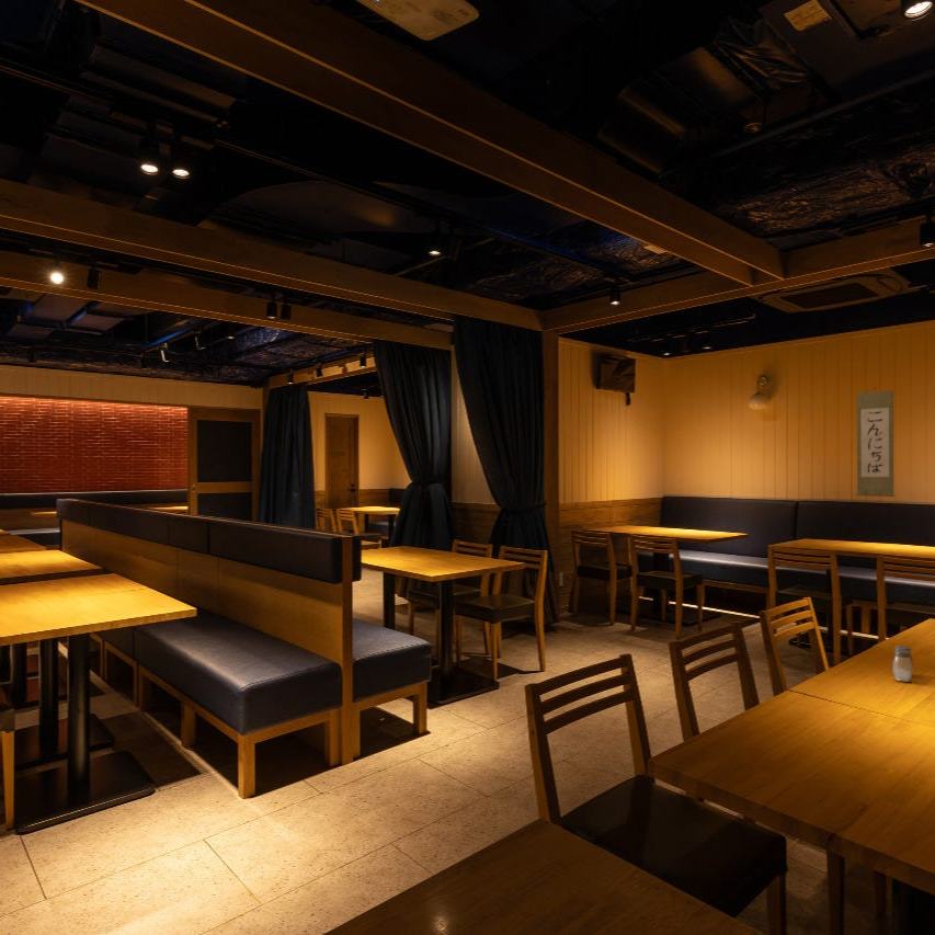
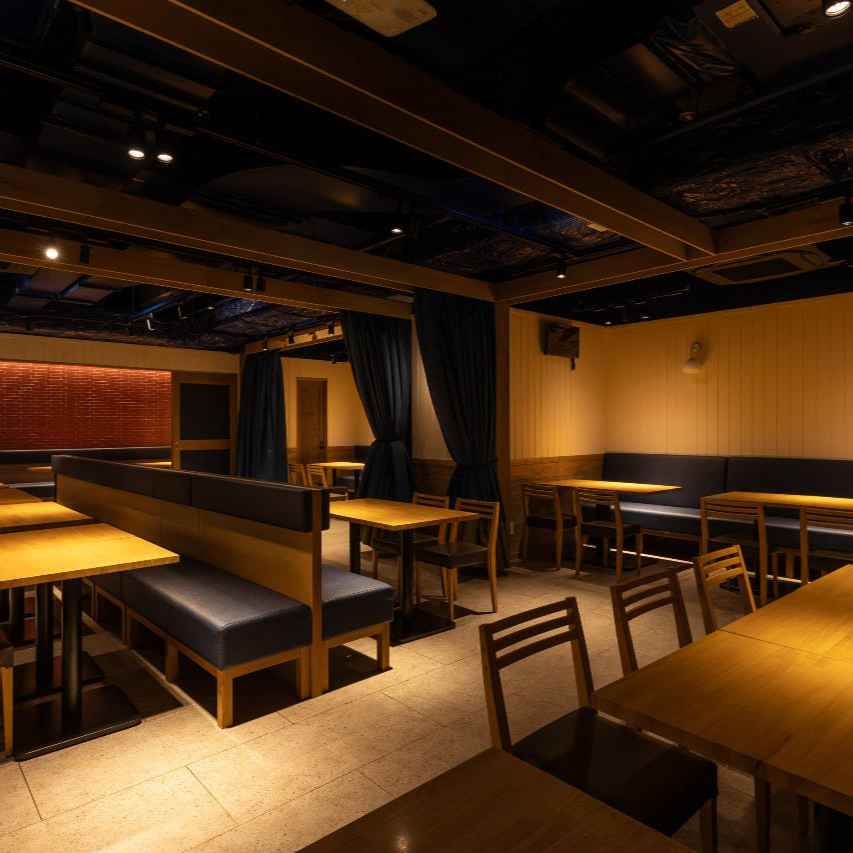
- wall scroll [855,387,897,498]
- salt and pepper shaker [891,645,914,683]
